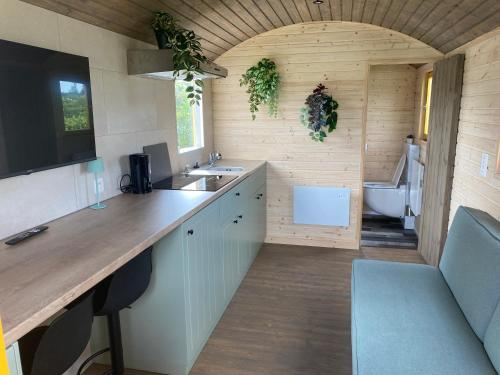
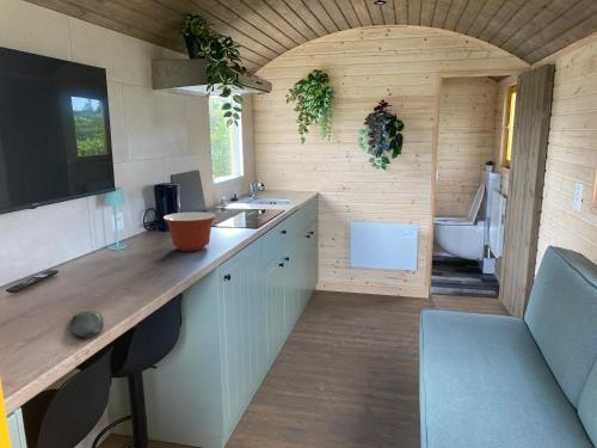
+ mixing bowl [162,211,217,252]
+ oval tray [69,309,104,338]
